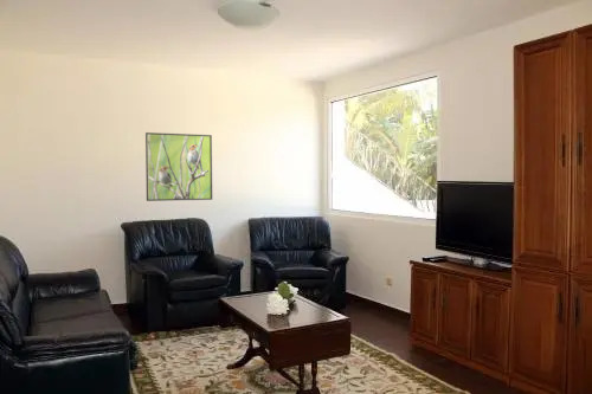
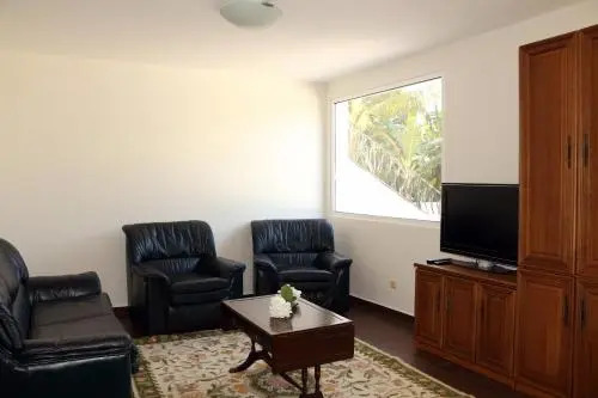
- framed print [144,131,213,202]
